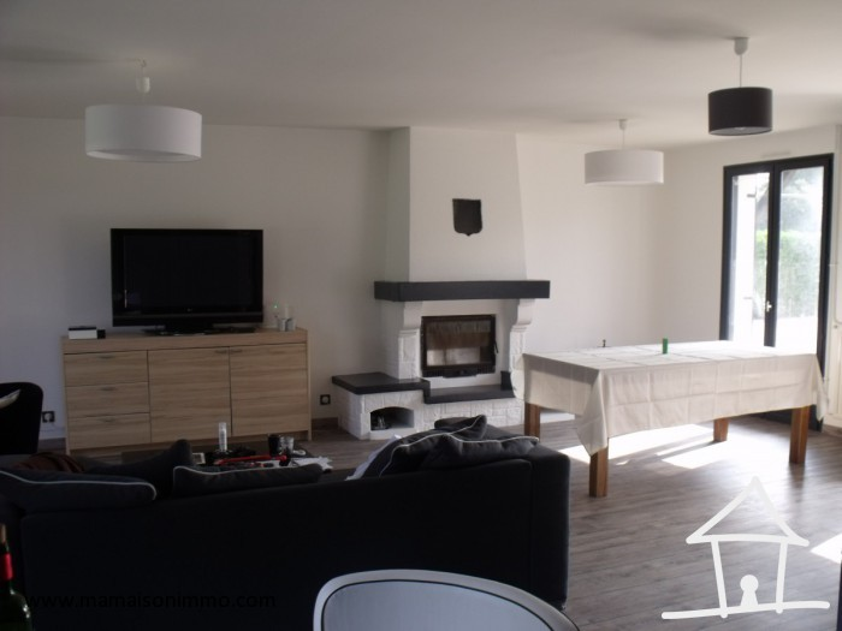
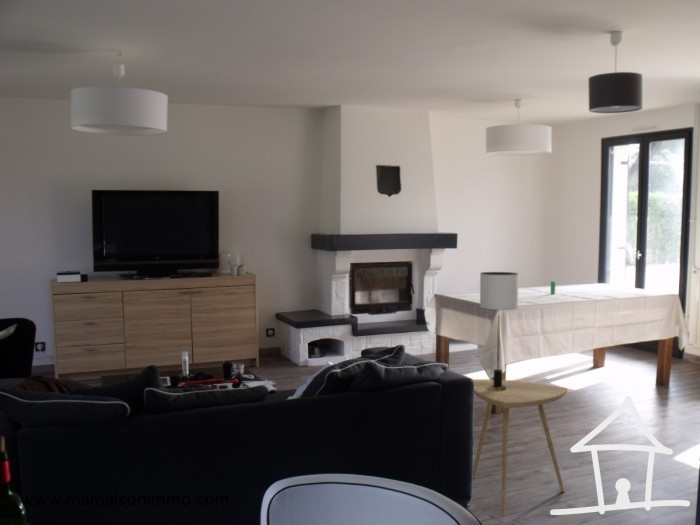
+ table lamp [479,271,519,390]
+ side table [472,378,568,517]
